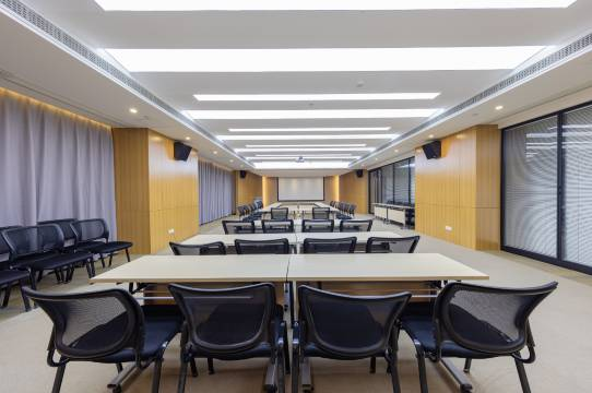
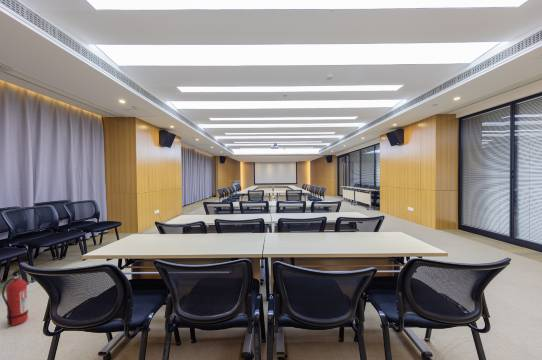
+ fire extinguisher [1,267,29,328]
